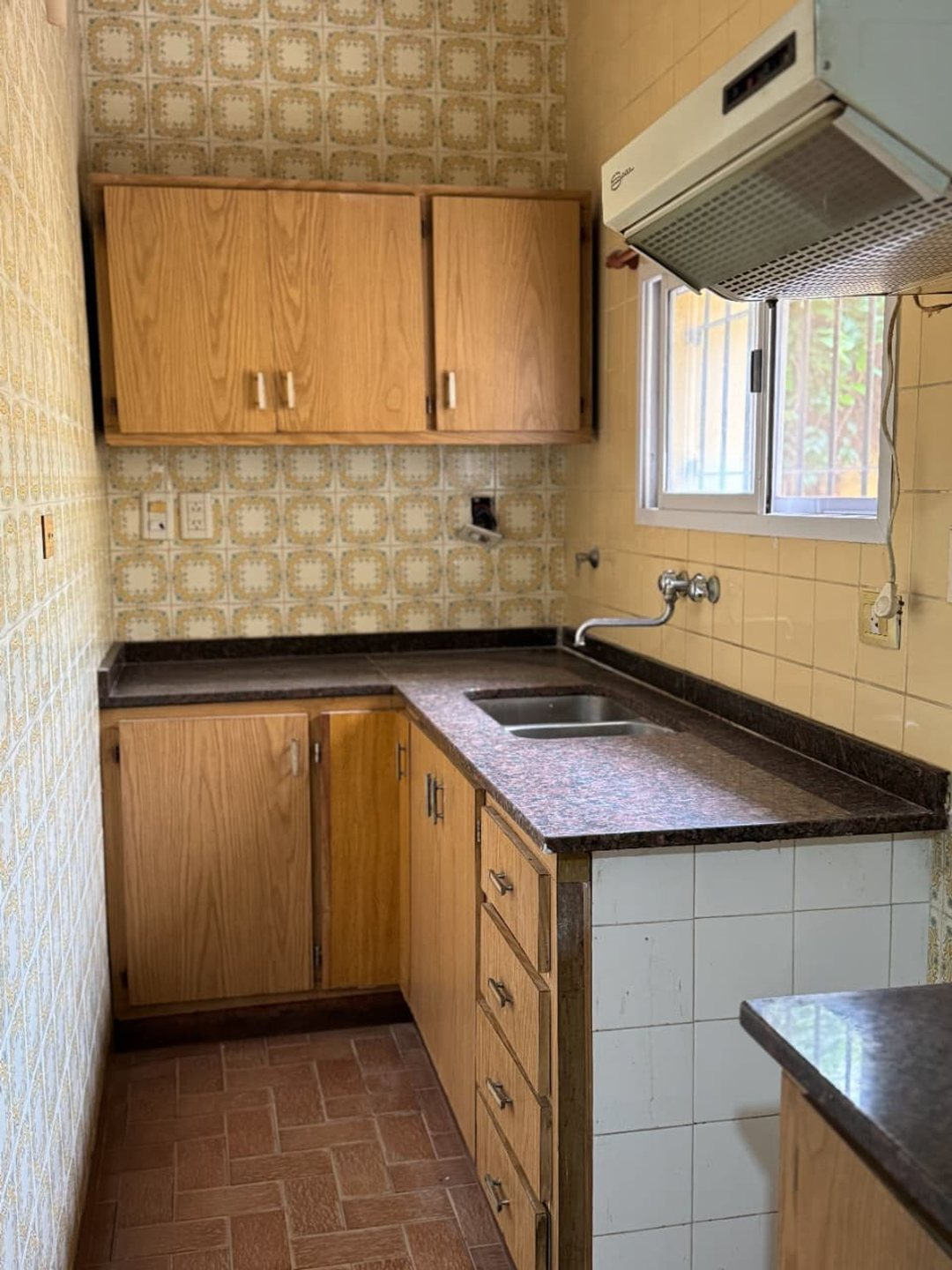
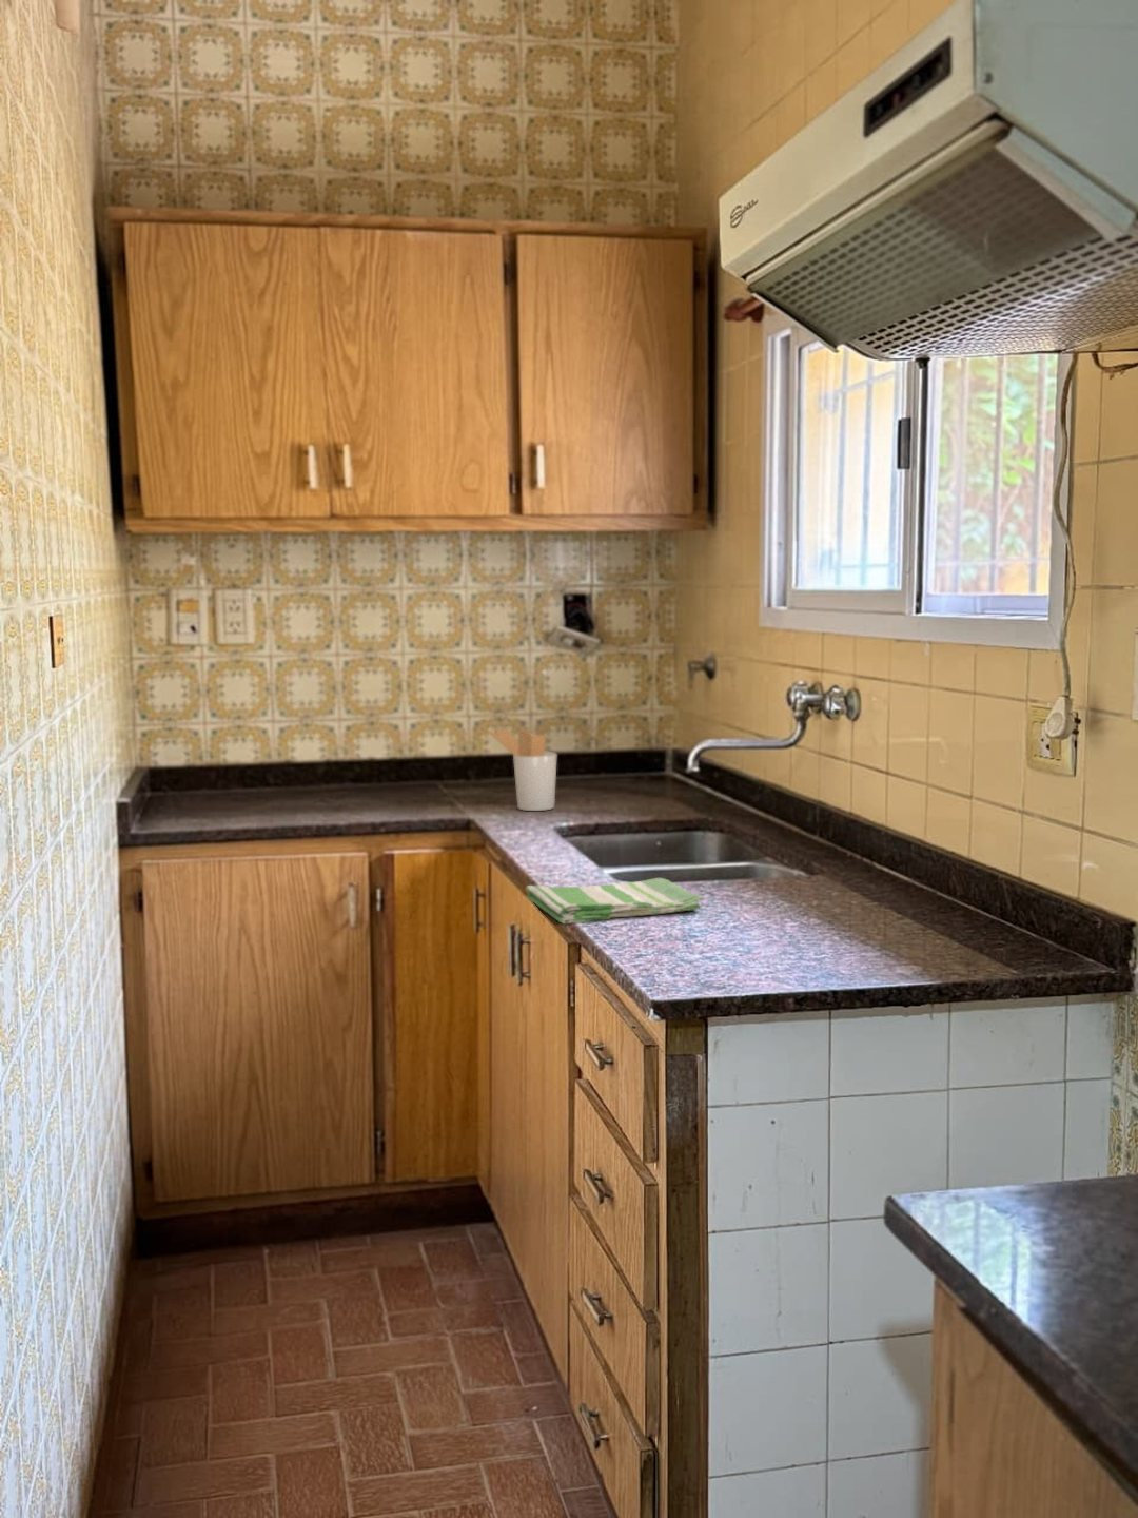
+ utensil holder [489,728,558,812]
+ dish towel [525,877,704,924]
